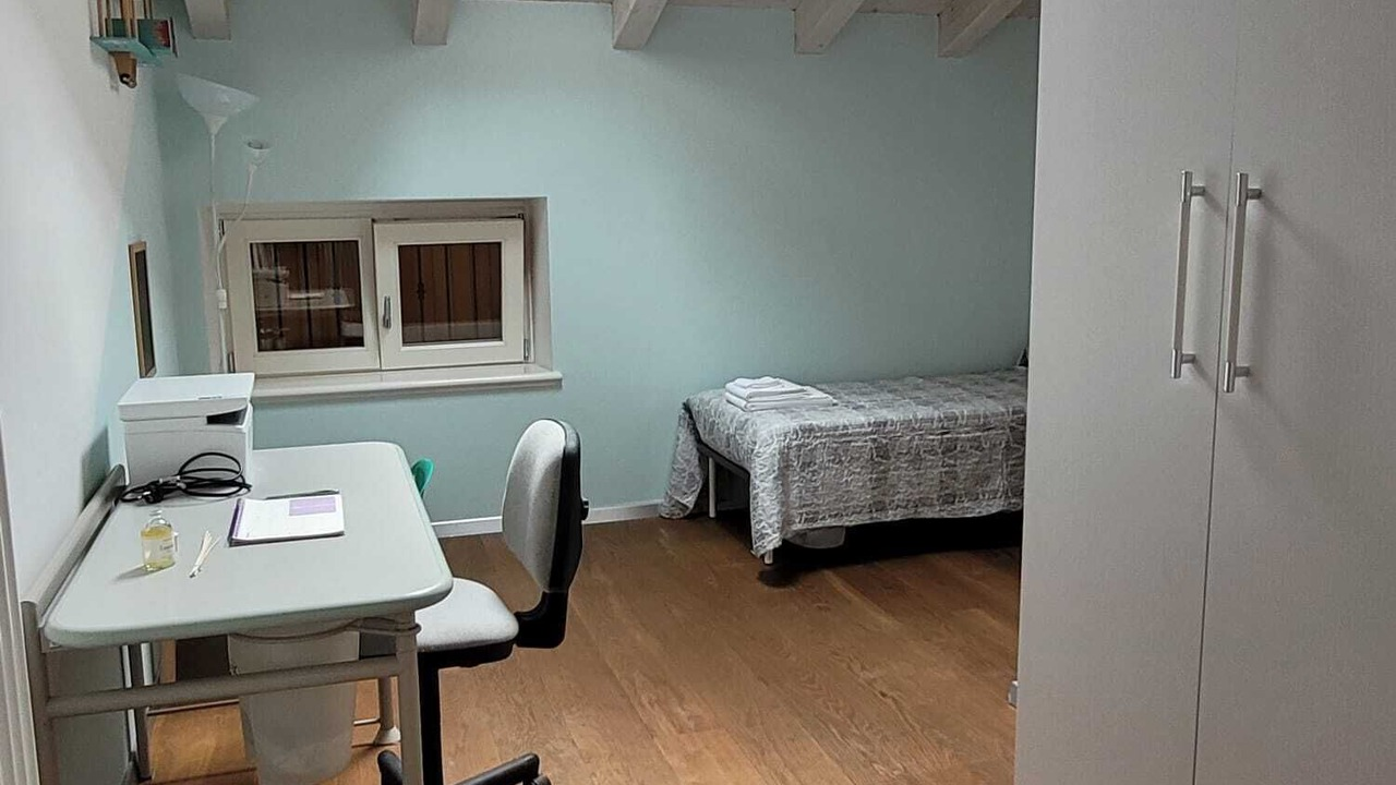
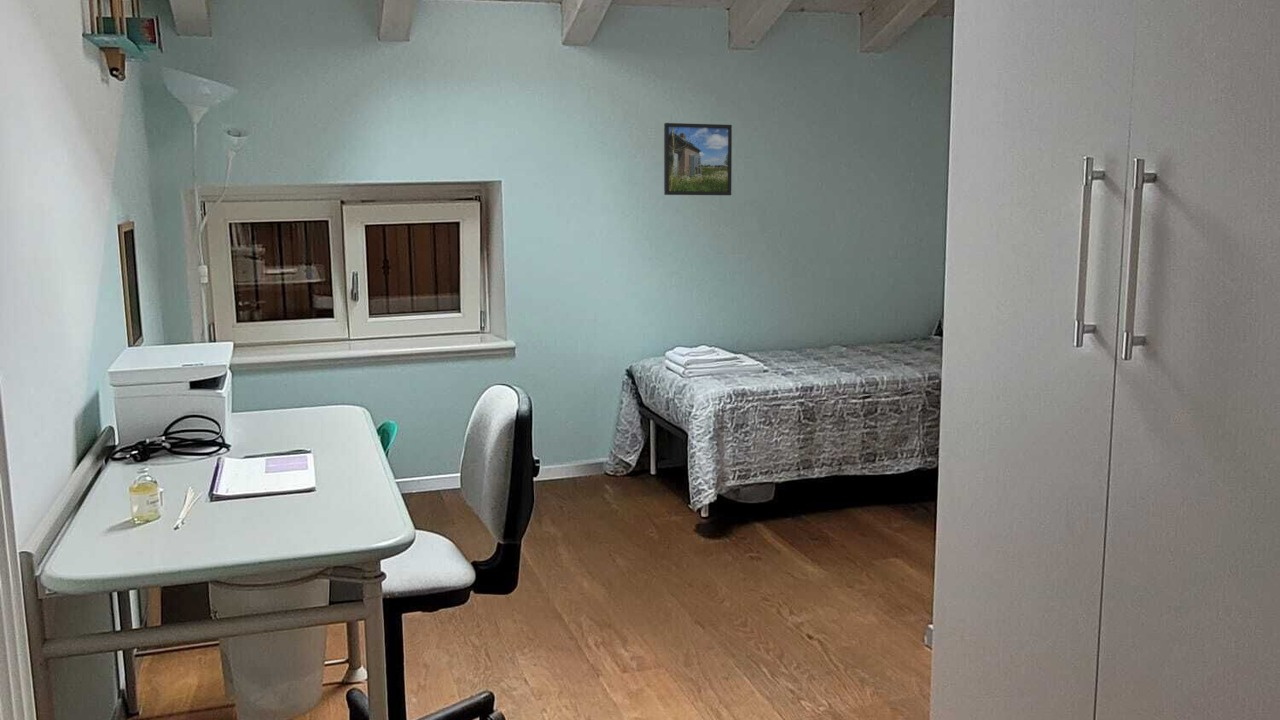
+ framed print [663,122,733,196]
